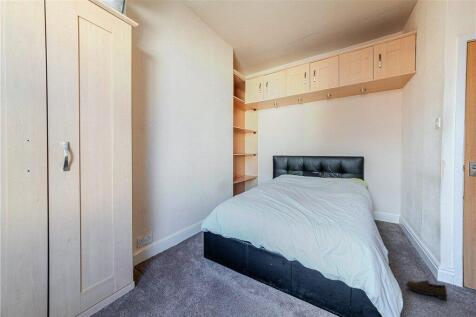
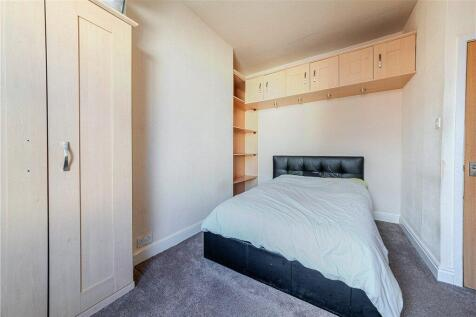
- shoe [405,279,448,301]
